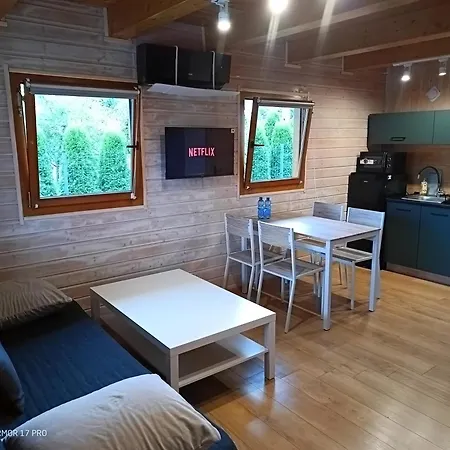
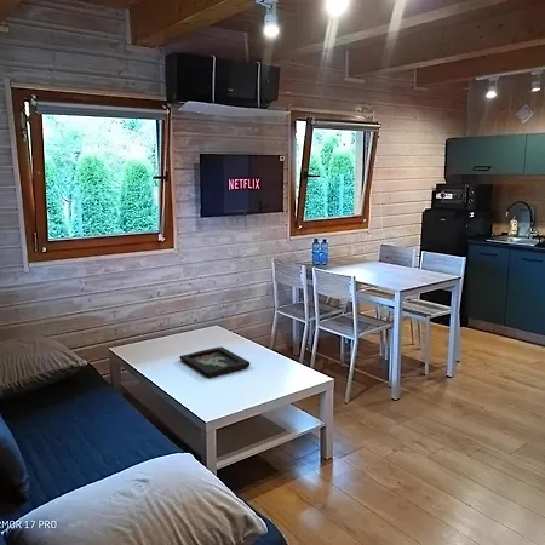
+ decorative tray [178,345,251,378]
